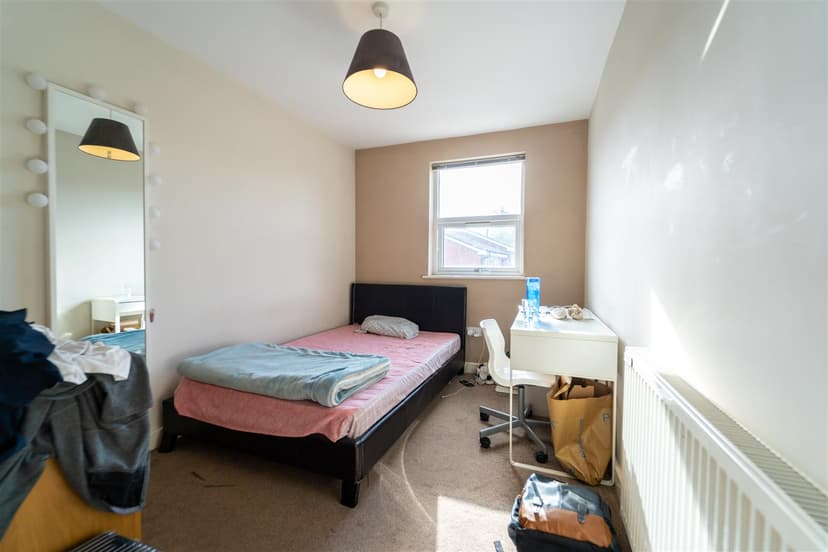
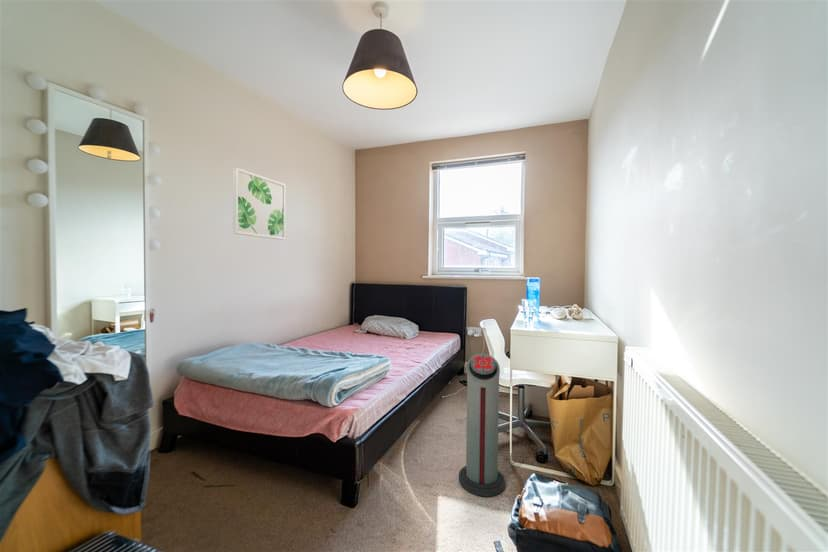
+ wall art [232,167,287,241]
+ air purifier [458,353,506,498]
